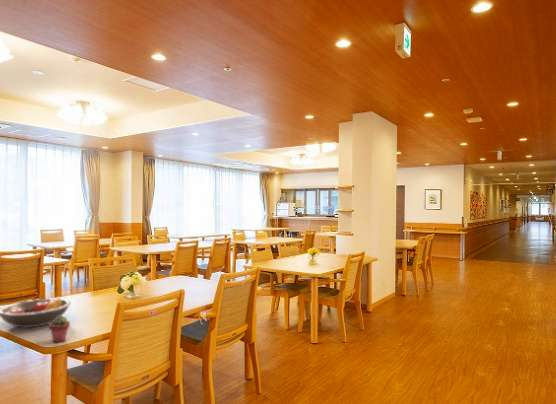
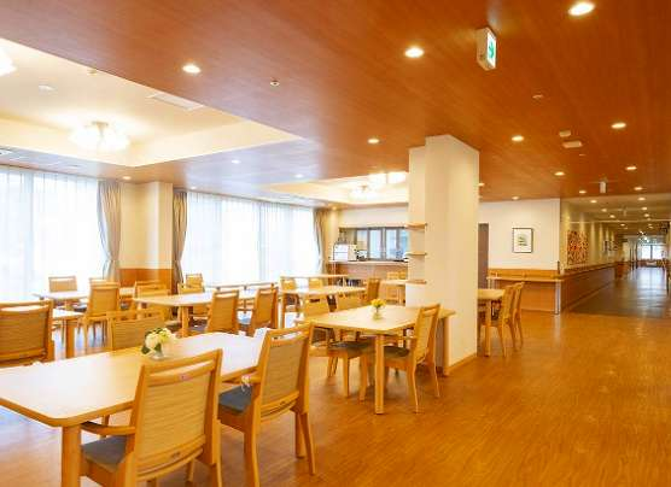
- fruit bowl [0,296,71,329]
- potted succulent [48,315,71,343]
